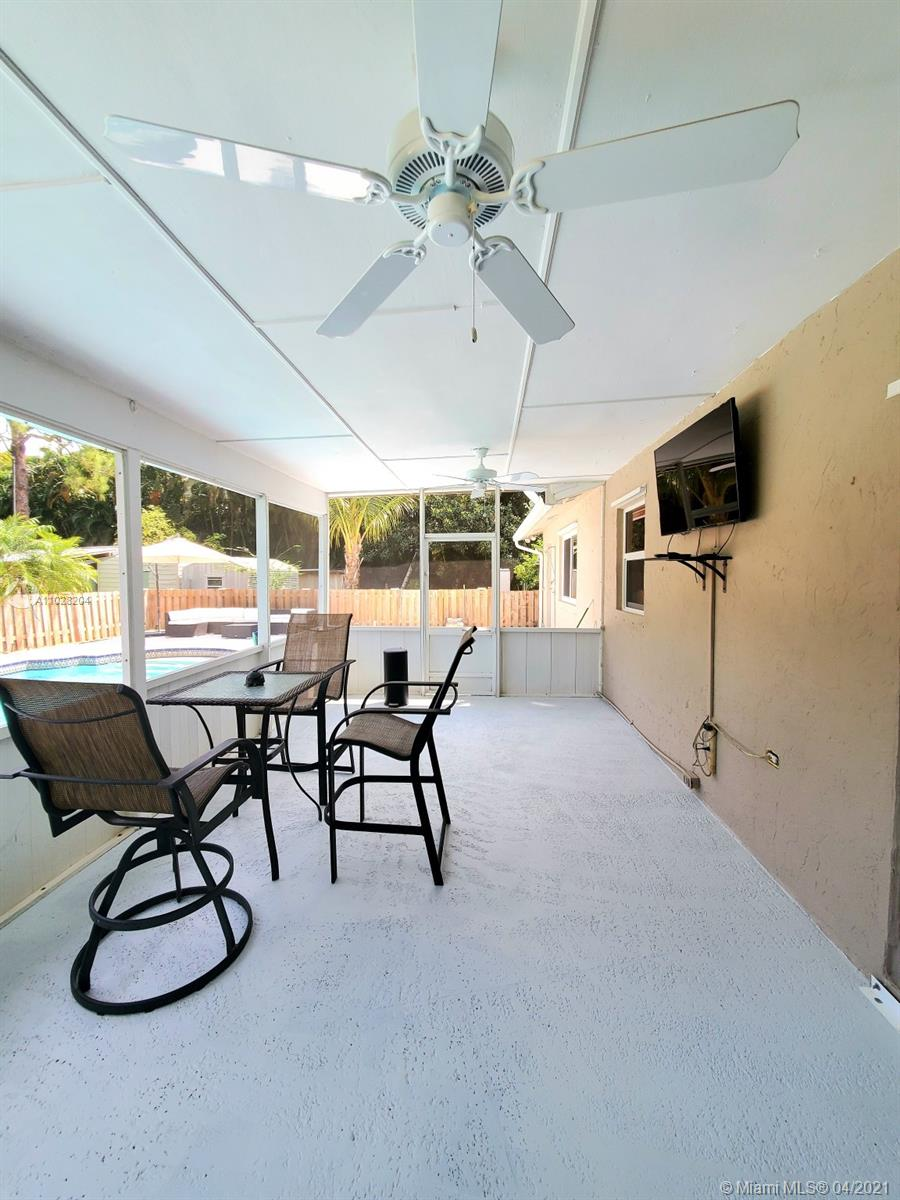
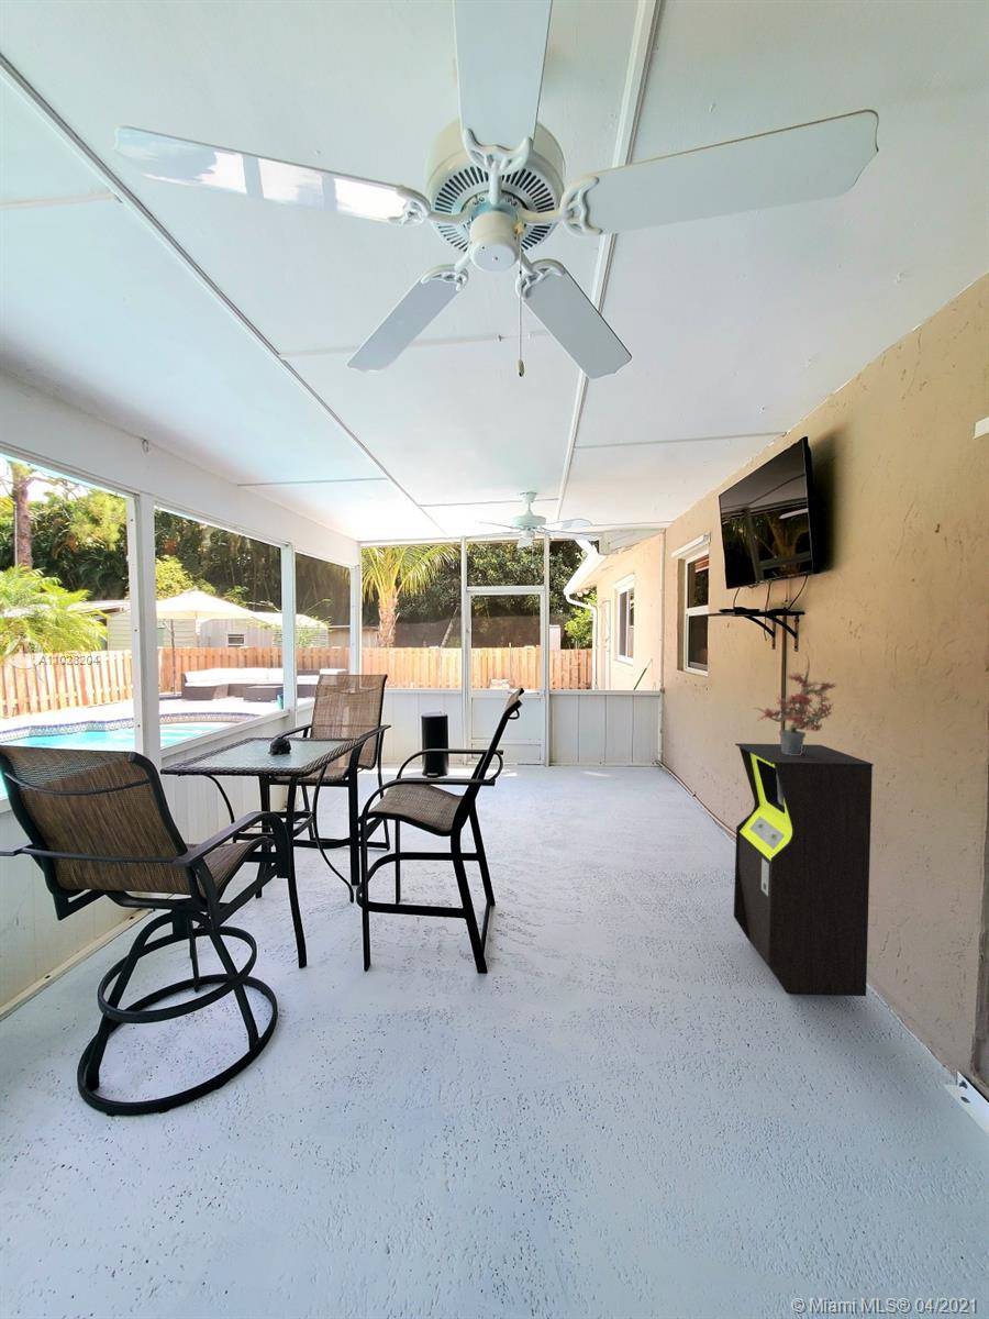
+ potted plant [752,656,837,755]
+ storage cabinet [733,742,875,997]
